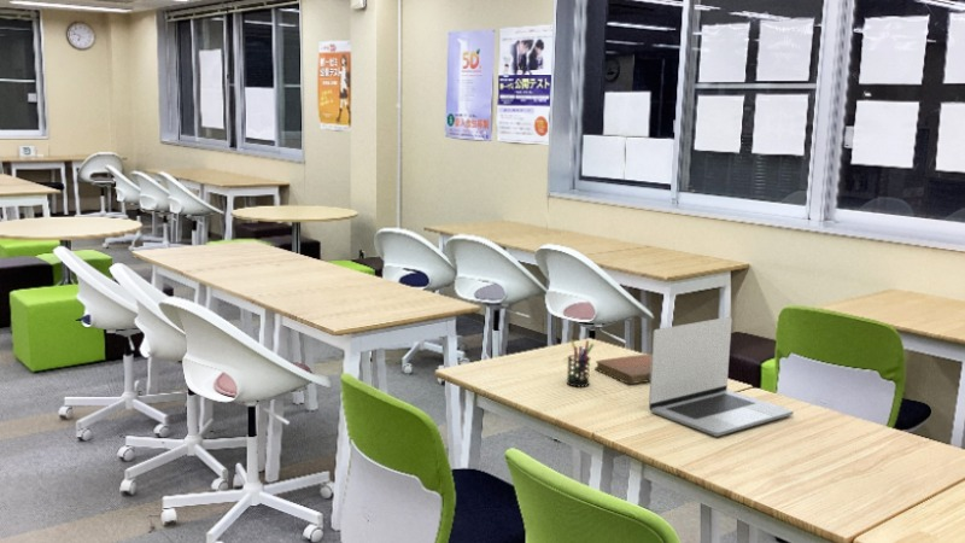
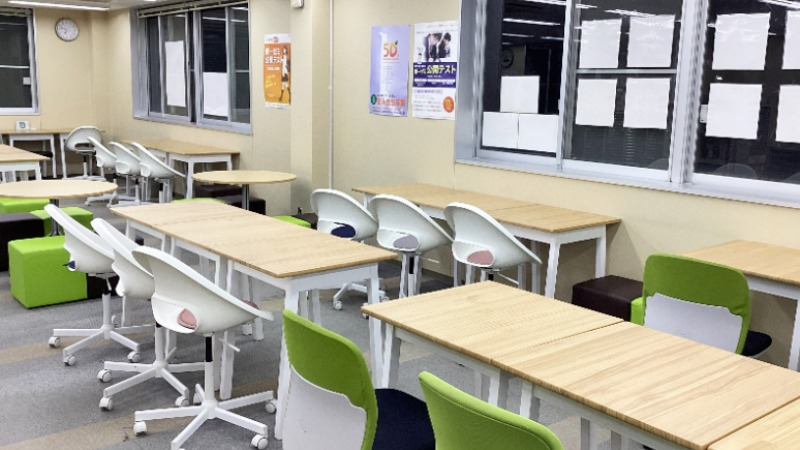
- pen holder [566,339,595,389]
- laptop [648,316,795,438]
- notebook [593,352,653,385]
